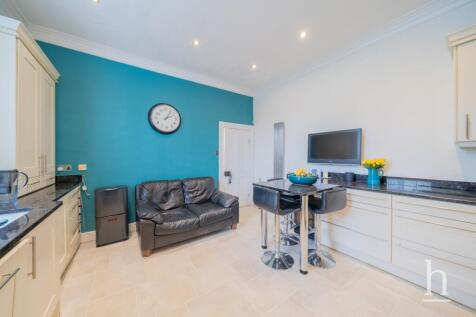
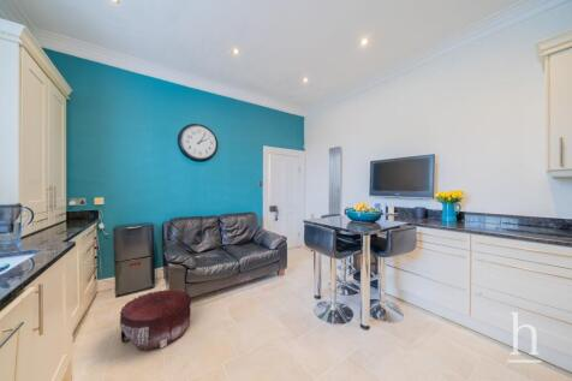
+ pouf [119,288,192,352]
